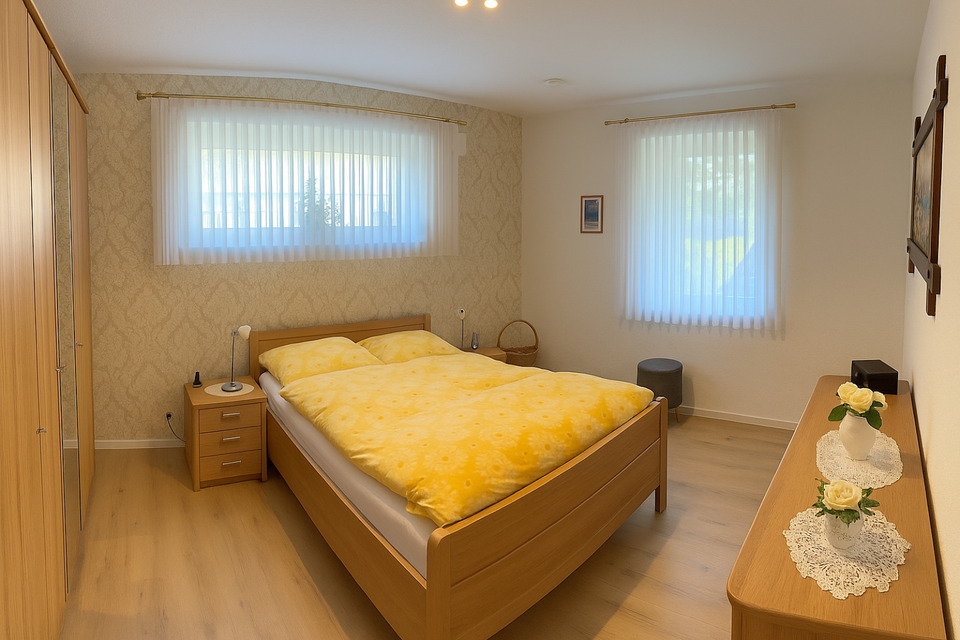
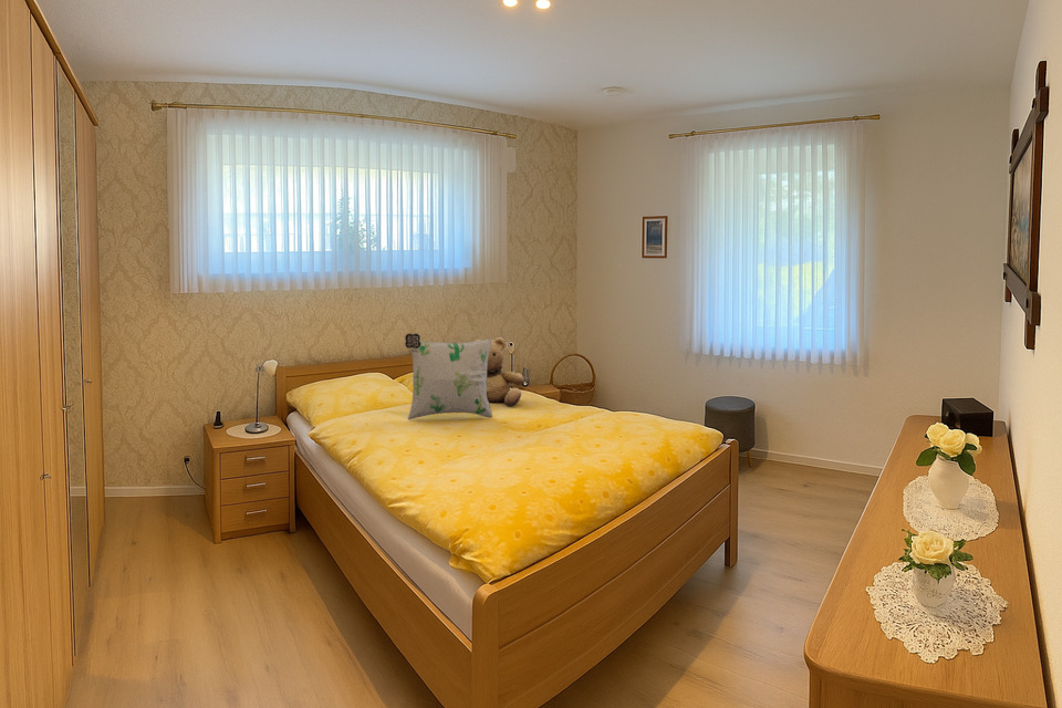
+ decorative pillow [404,332,493,420]
+ teddy bear [473,336,525,406]
